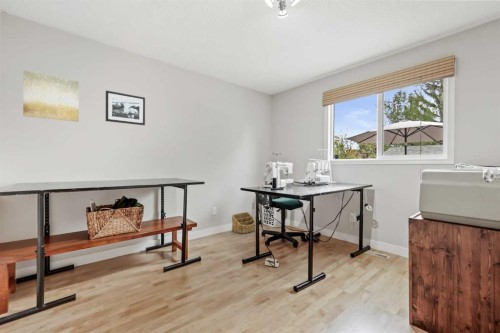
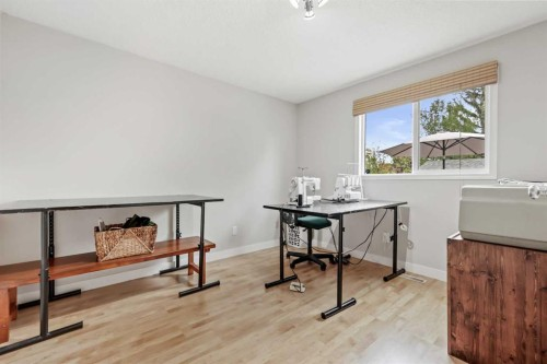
- basket [231,211,256,235]
- picture frame [105,90,146,126]
- wall art [22,69,80,123]
